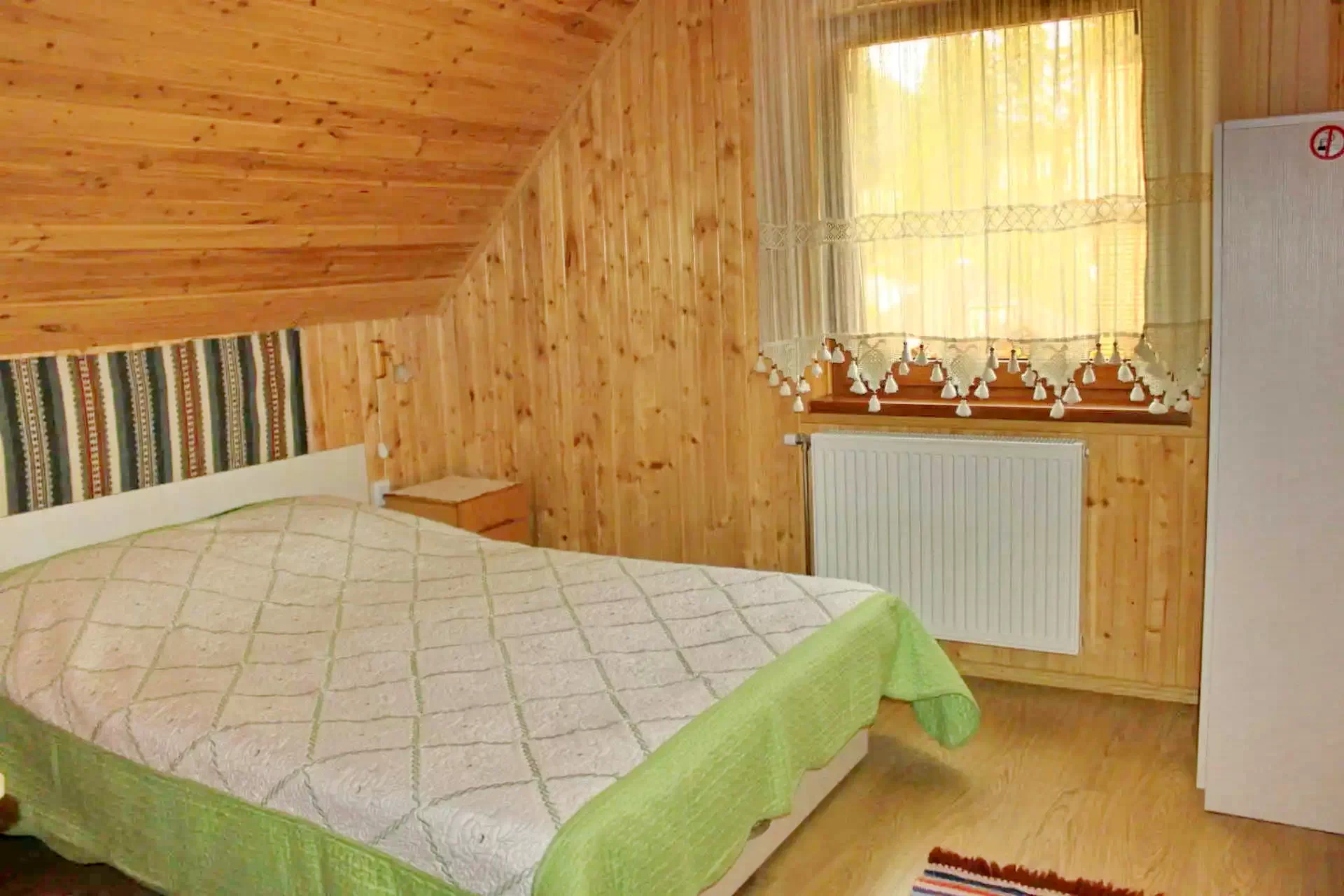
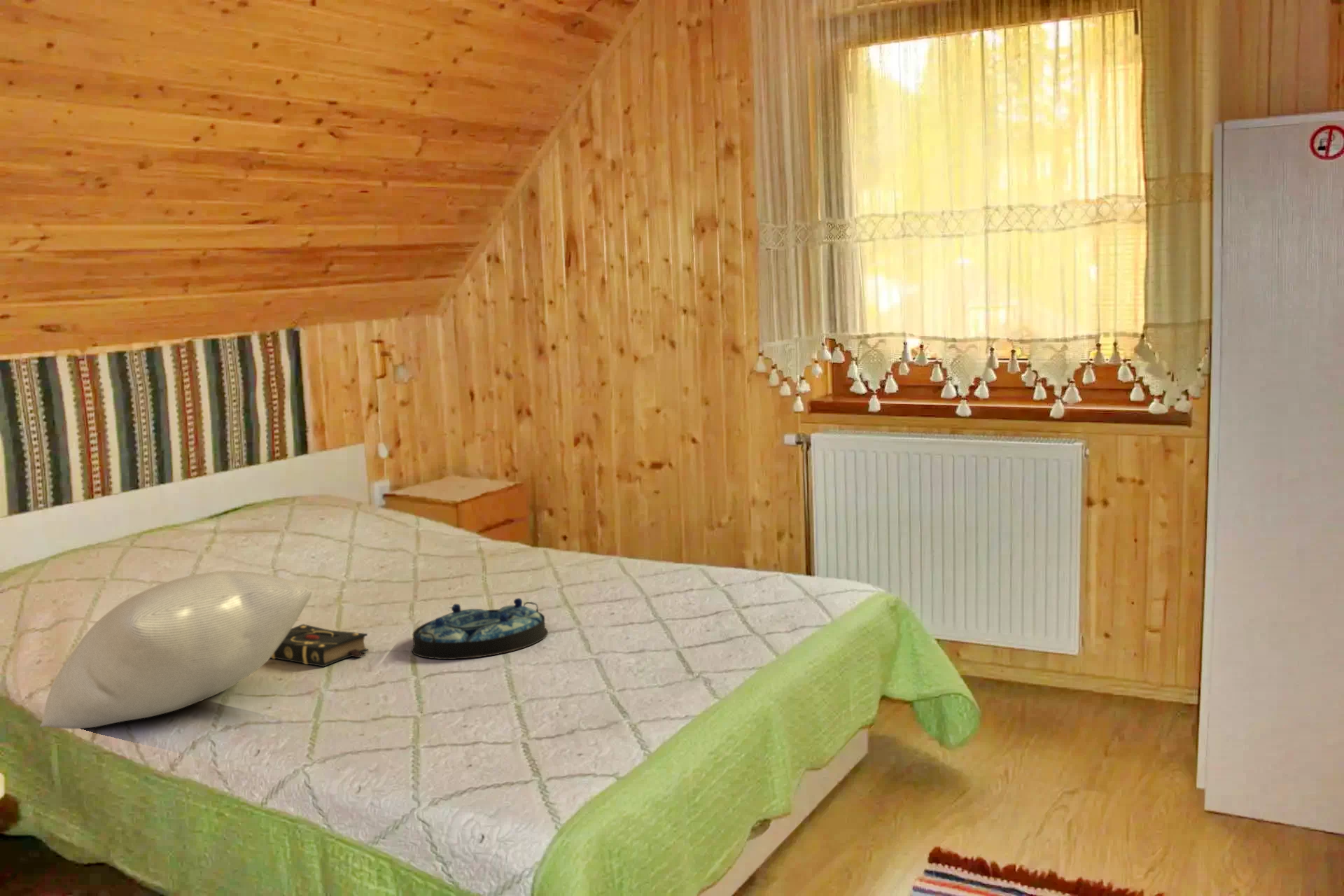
+ serving tray [411,597,549,660]
+ pillow [39,570,312,729]
+ book [269,624,369,668]
